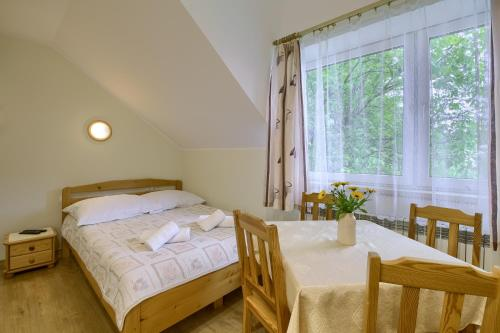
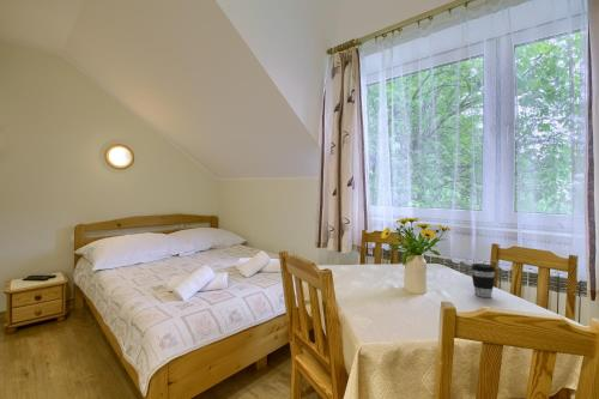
+ coffee cup [470,262,497,298]
